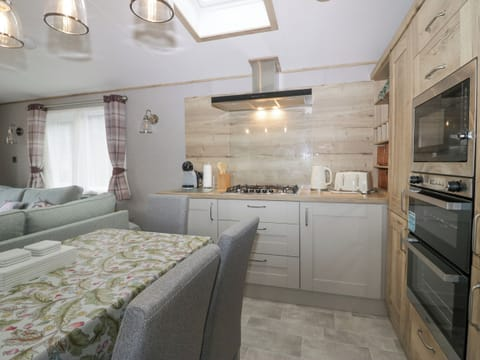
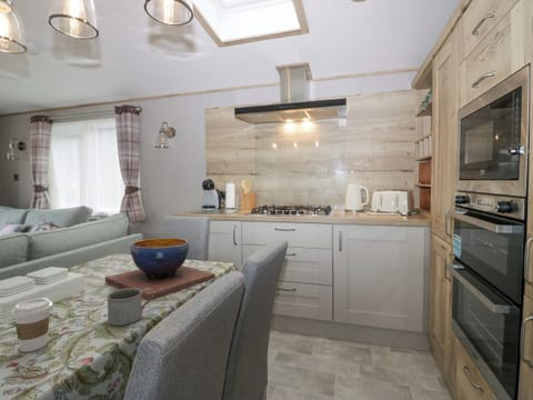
+ decorative bowl [104,237,217,300]
+ mug [105,288,153,327]
+ coffee cup [10,297,53,353]
